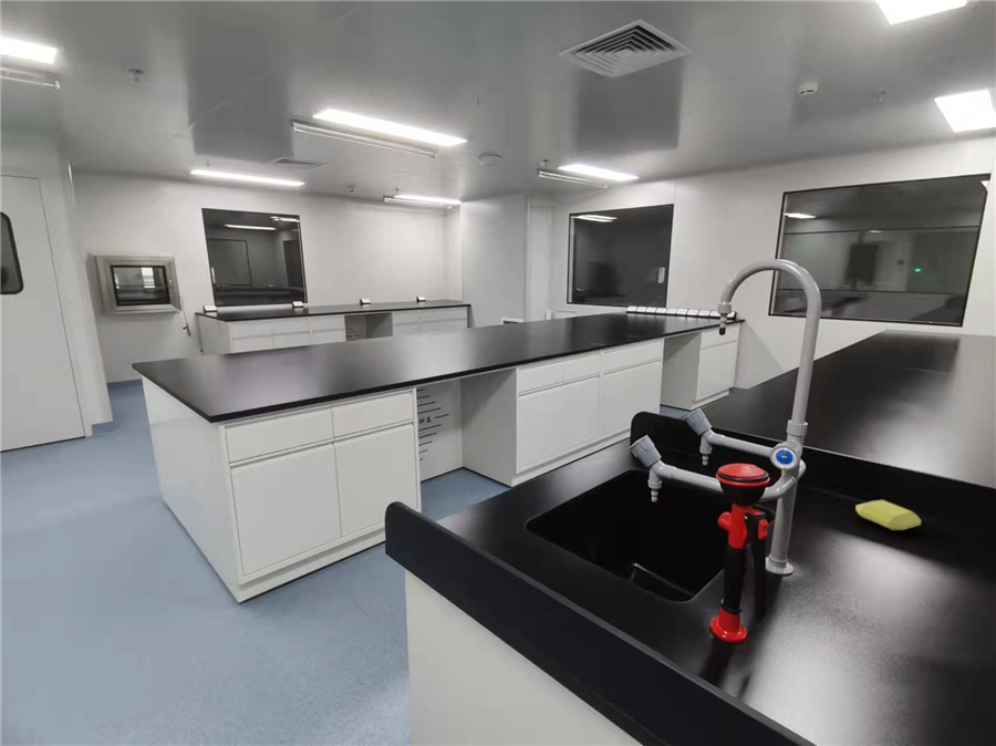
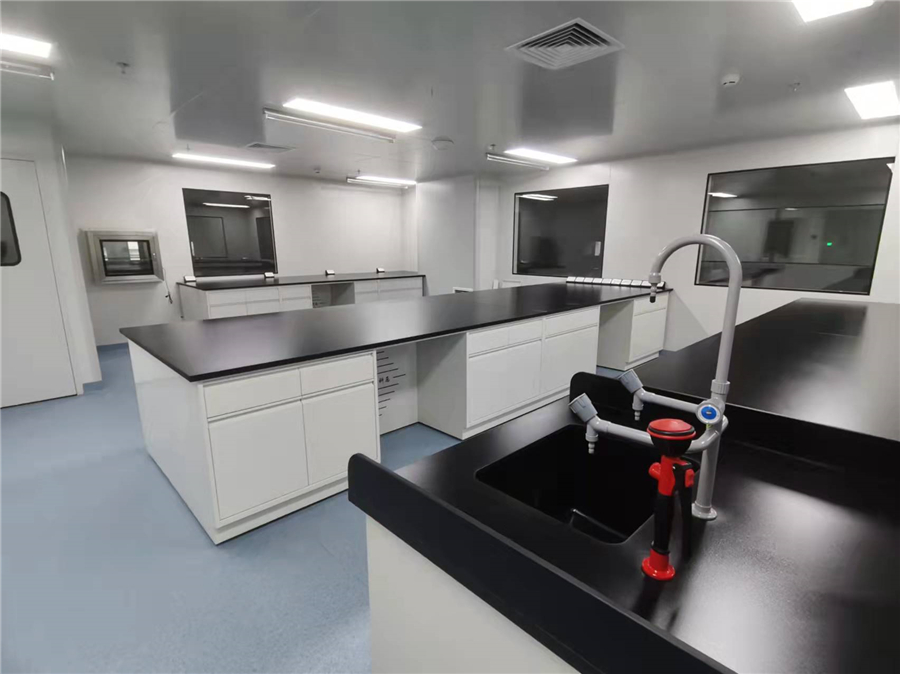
- soap bar [854,499,923,531]
